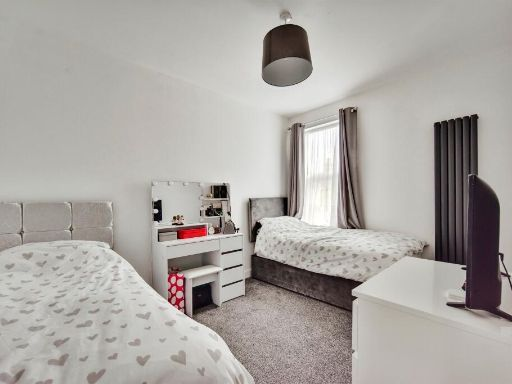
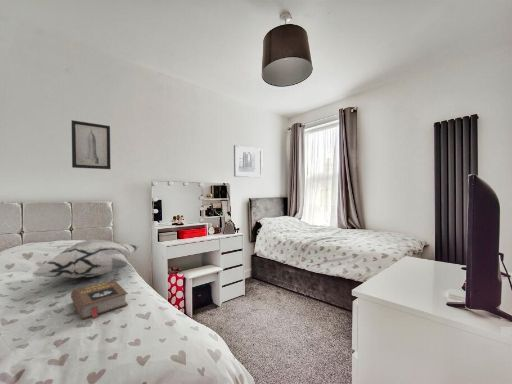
+ wall art [233,144,264,179]
+ decorative pillow [31,238,139,279]
+ wall art [71,119,112,170]
+ book [70,279,129,320]
